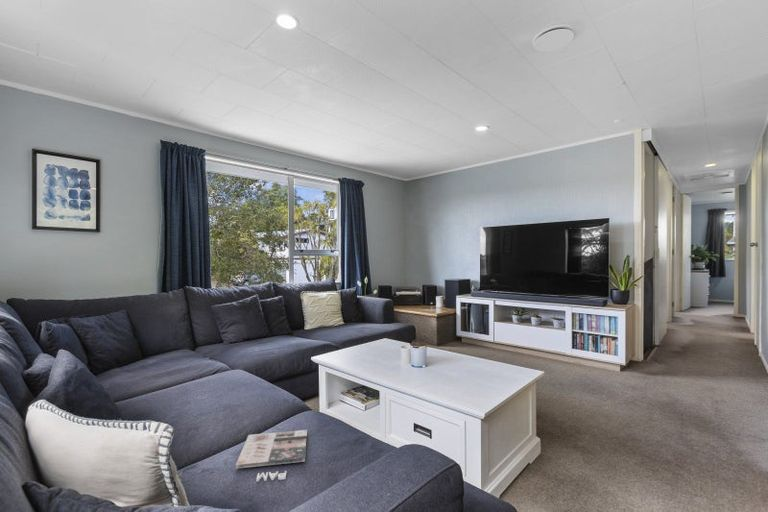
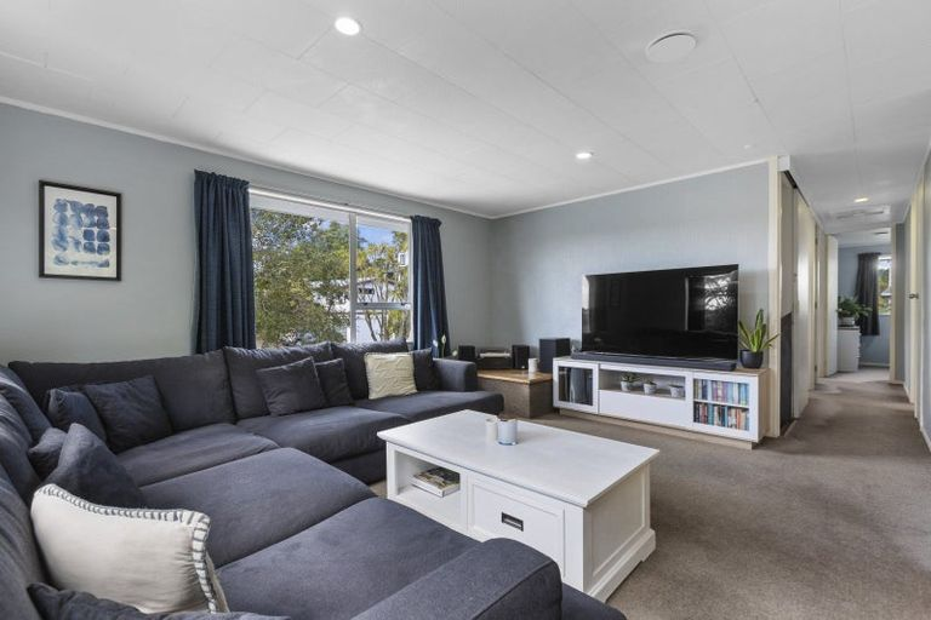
- magazine [234,429,308,483]
